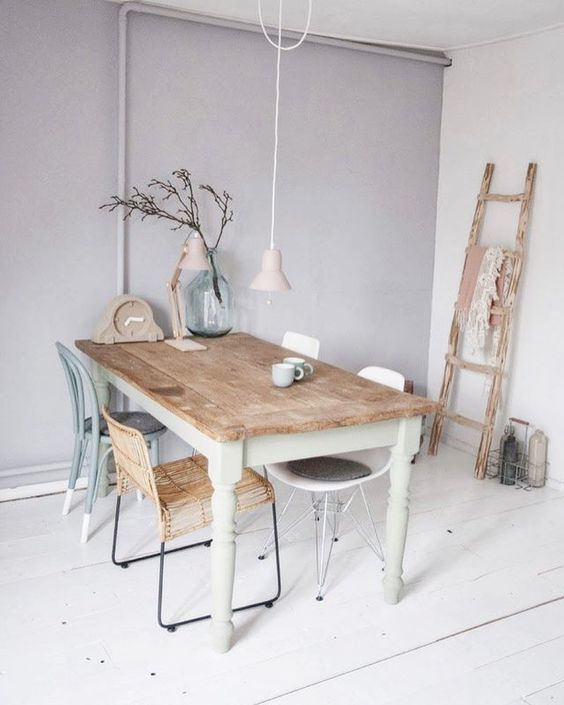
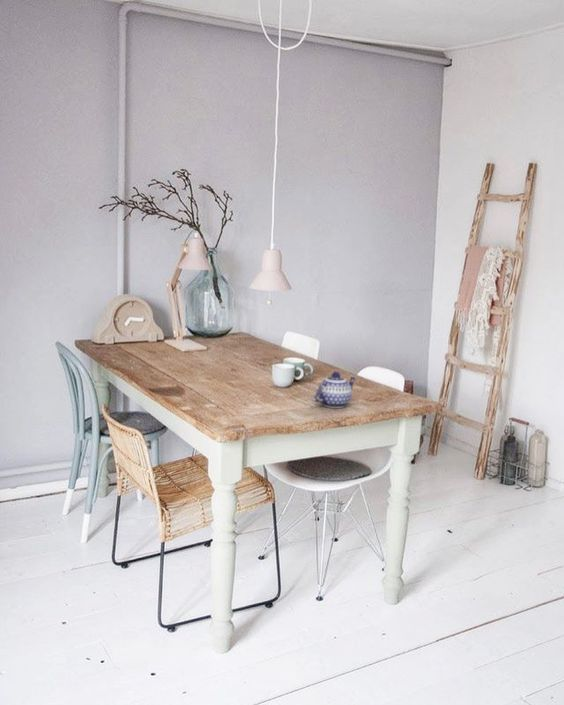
+ teapot [312,371,357,409]
